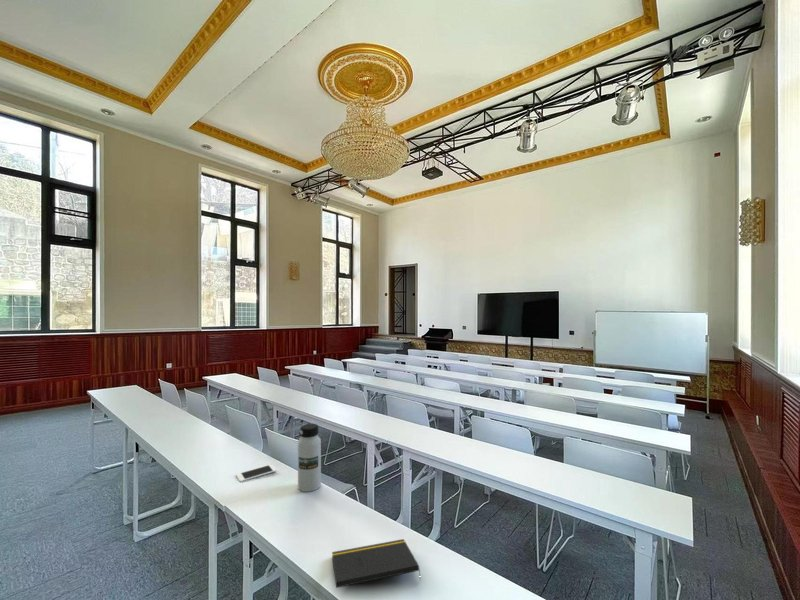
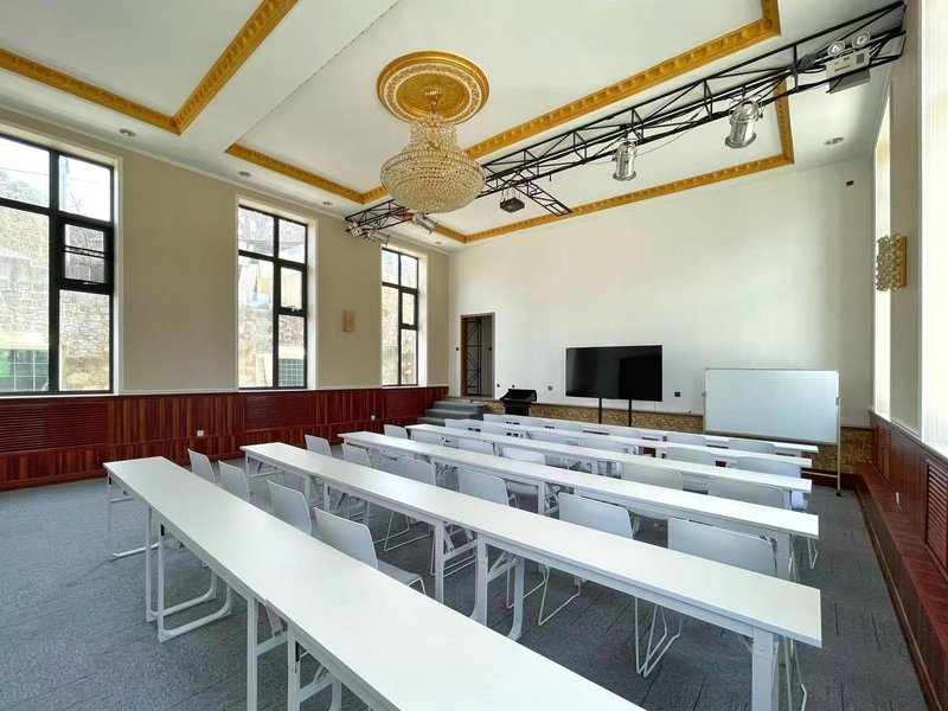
- notepad [331,538,422,589]
- cell phone [235,463,277,483]
- water bottle [297,423,322,493]
